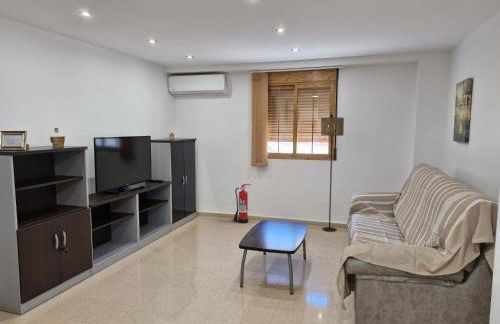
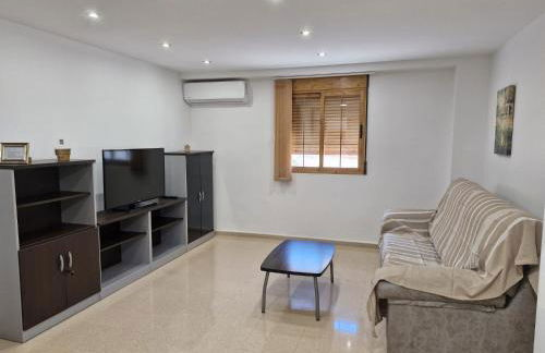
- fire extinguisher [232,183,252,224]
- floor lamp [320,116,345,233]
